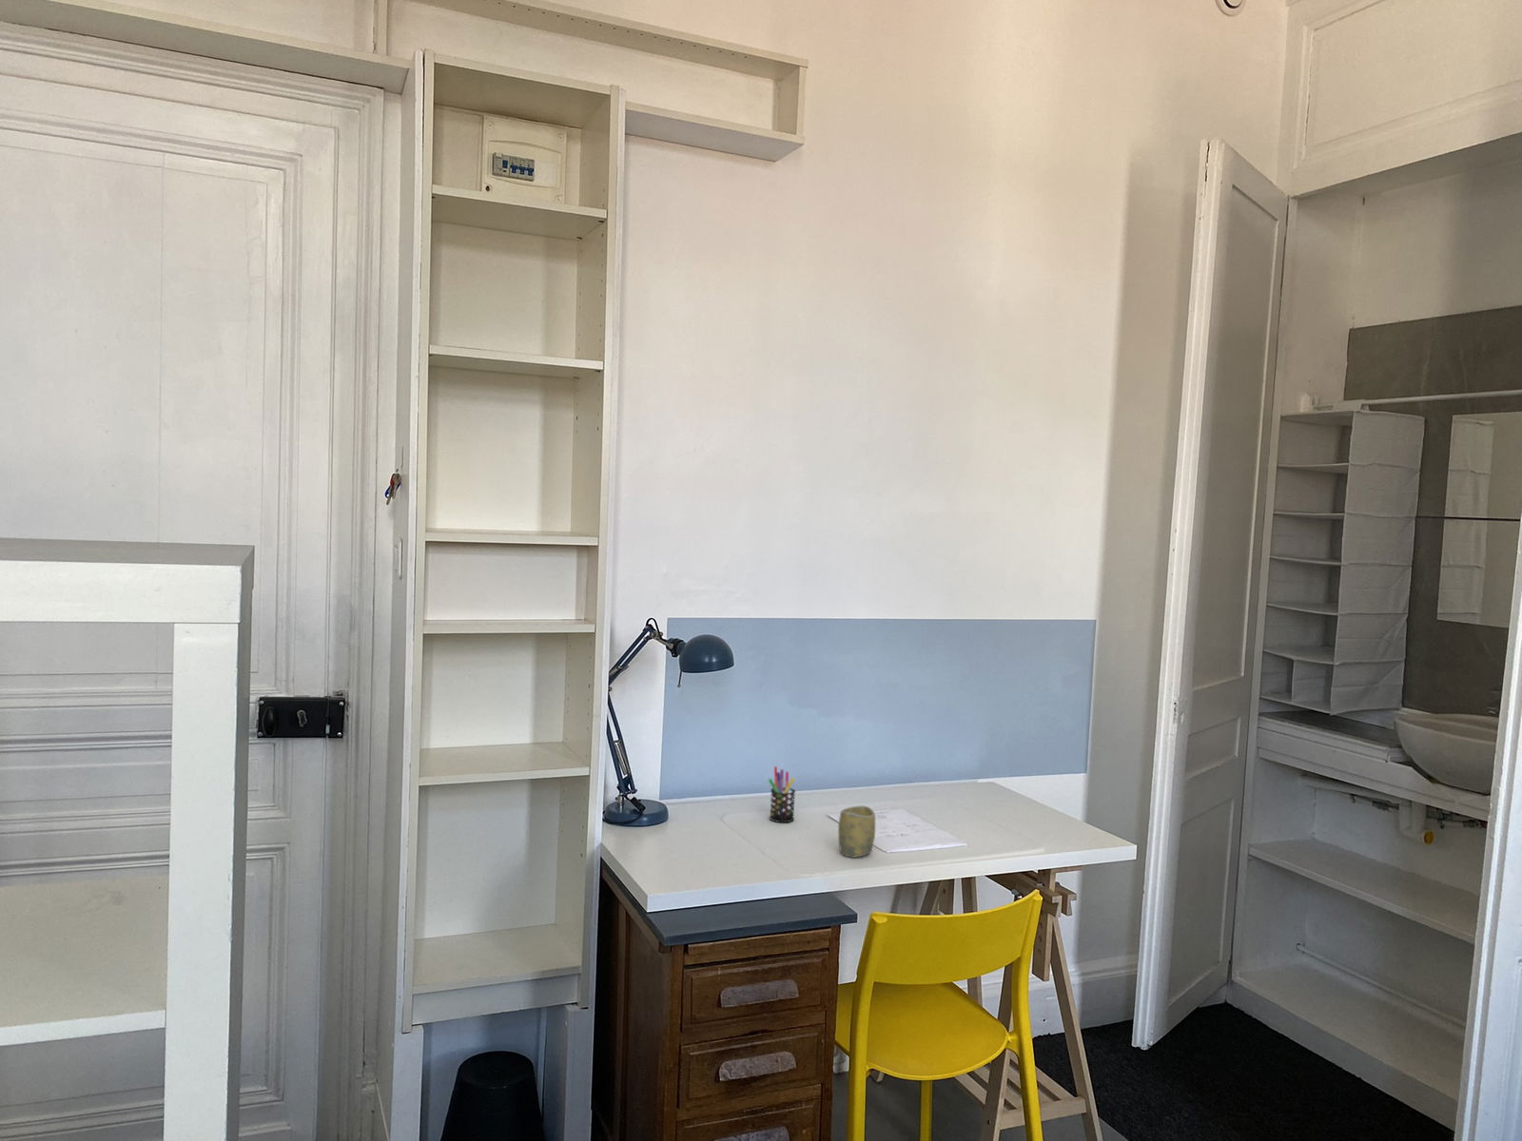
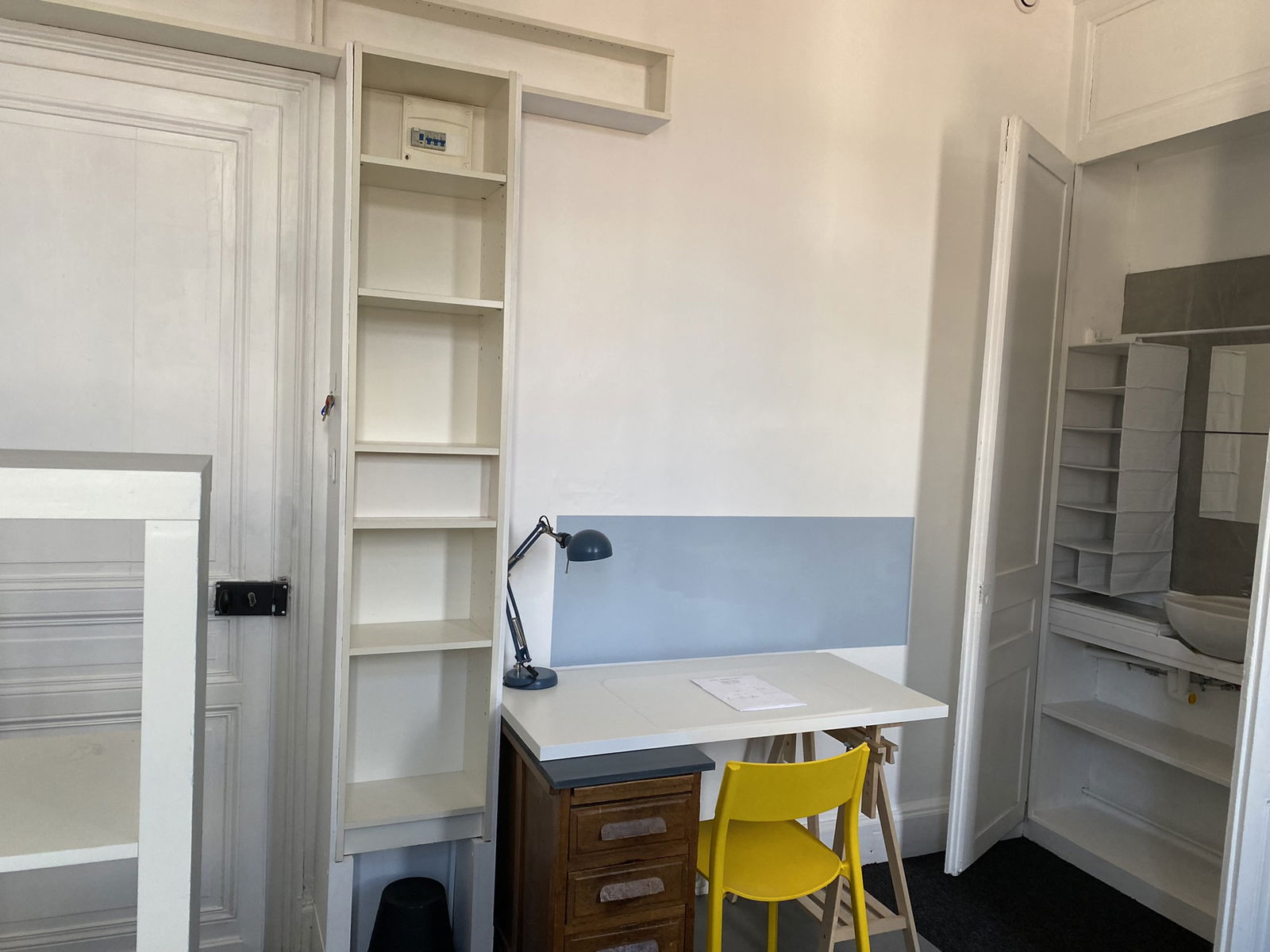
- cup [837,804,876,858]
- pen holder [768,766,796,823]
